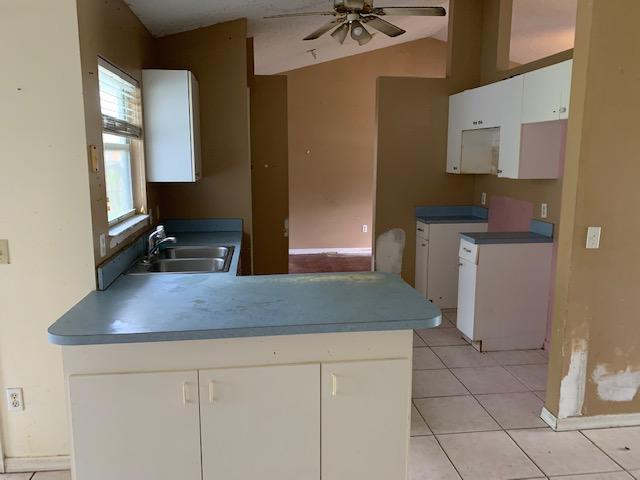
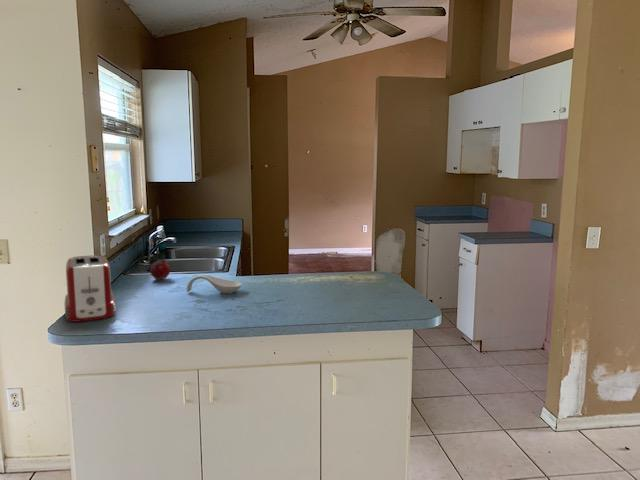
+ toaster [64,254,117,323]
+ fruit [149,258,171,281]
+ spoon rest [186,274,243,294]
